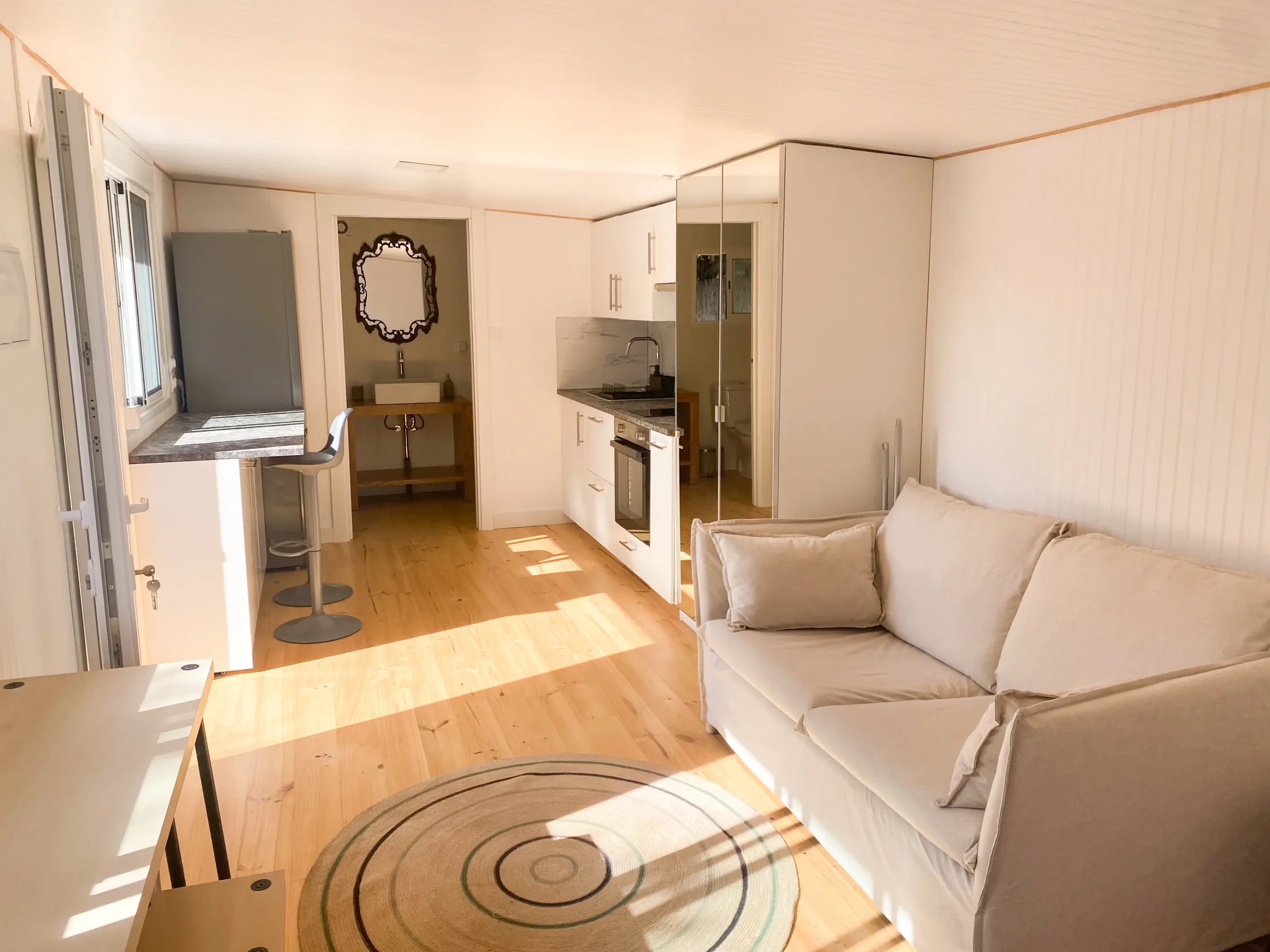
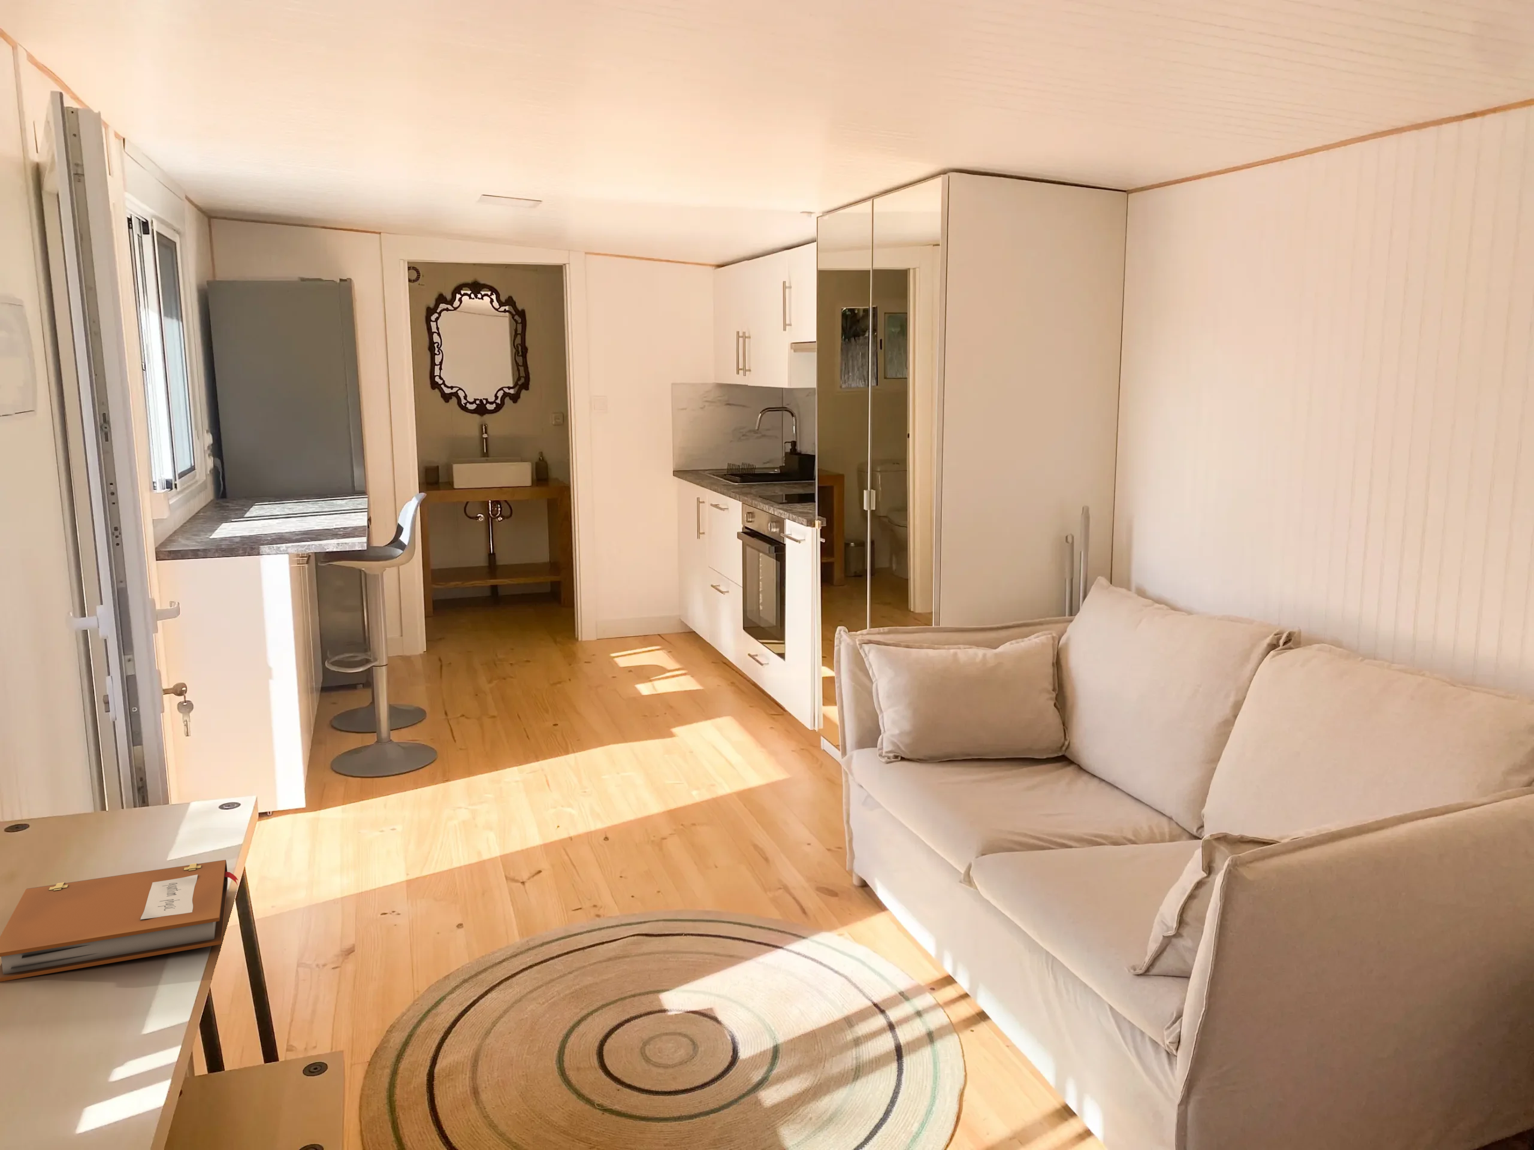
+ notebook [0,860,238,982]
